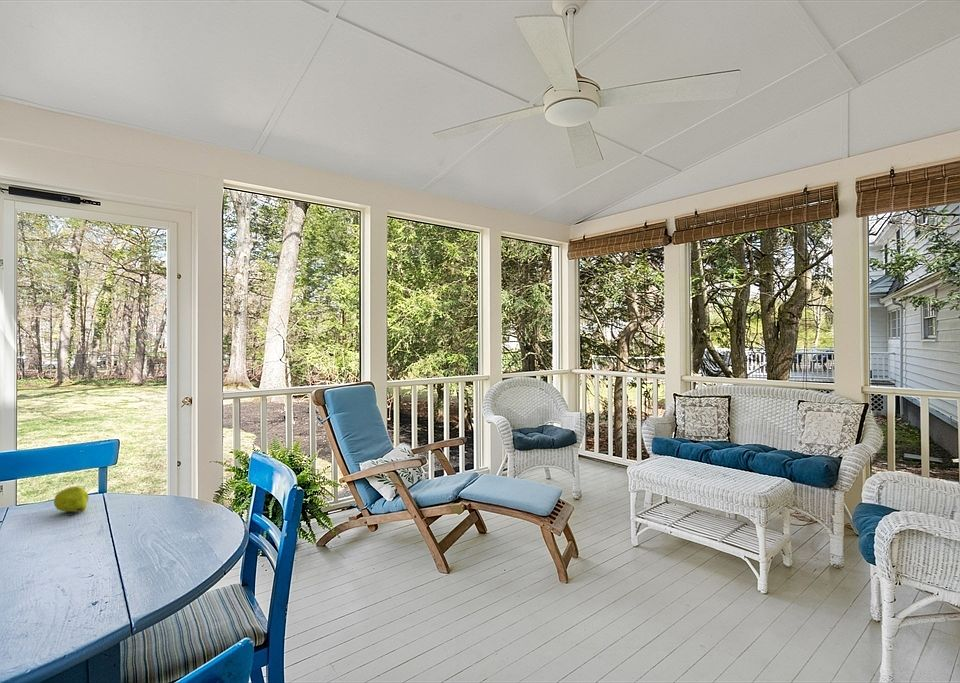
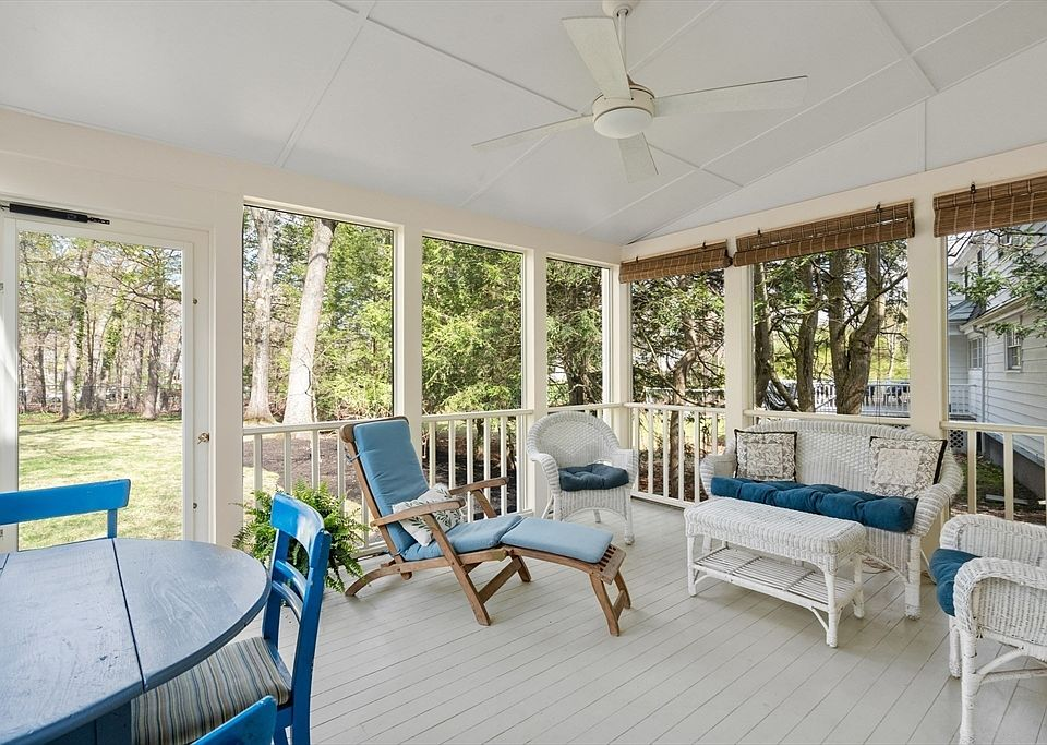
- fruit [53,485,90,517]
